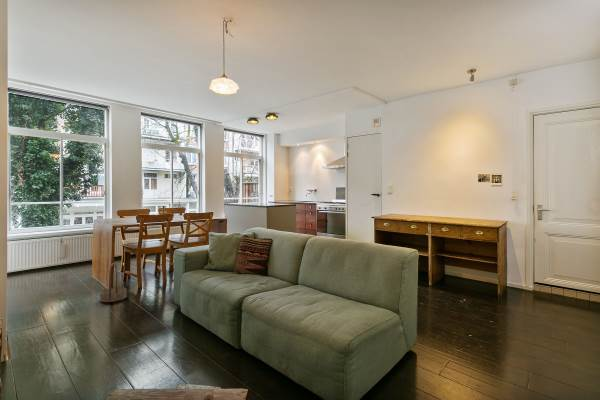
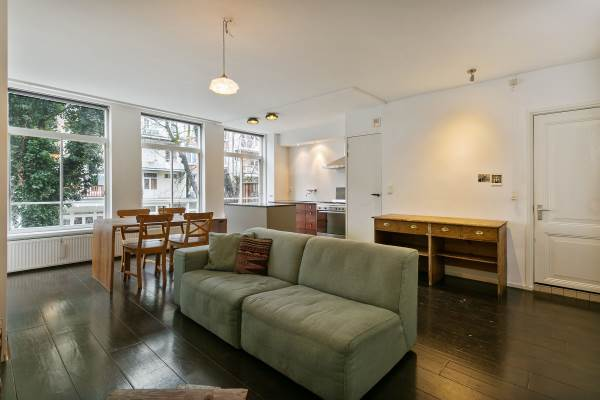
- basket [99,262,128,303]
